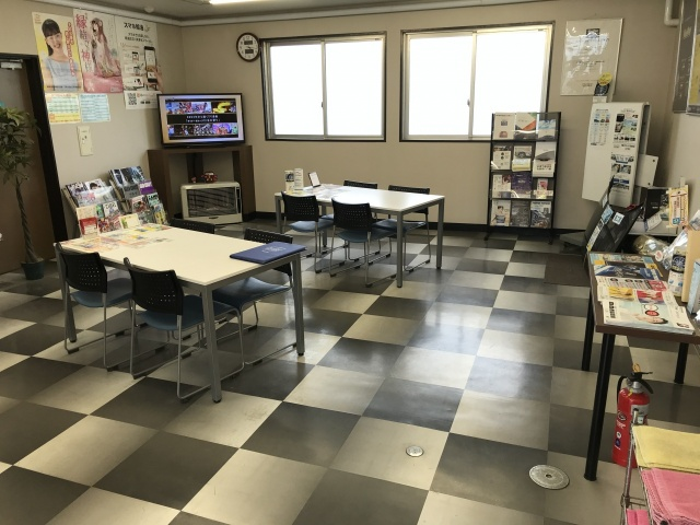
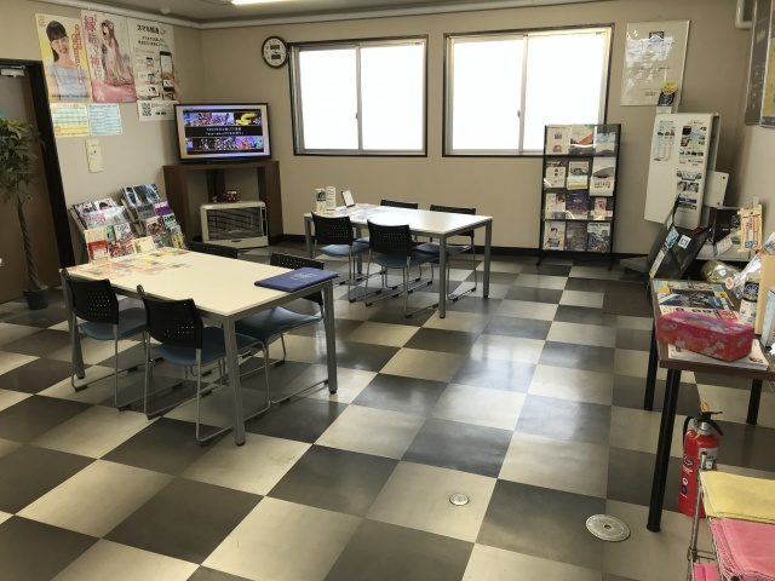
+ tissue box [654,309,756,363]
